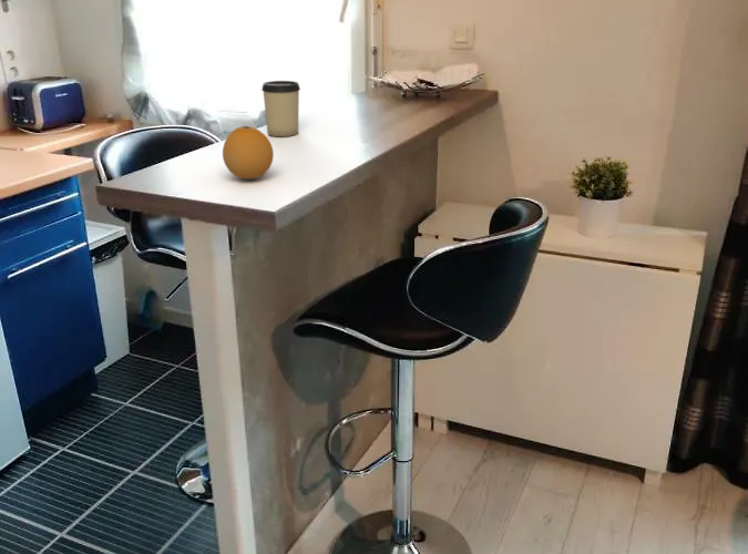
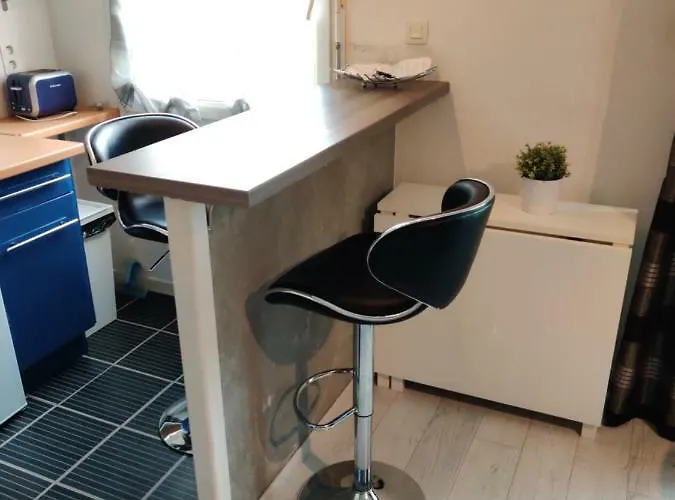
- cup [260,80,301,137]
- fruit [222,125,275,181]
